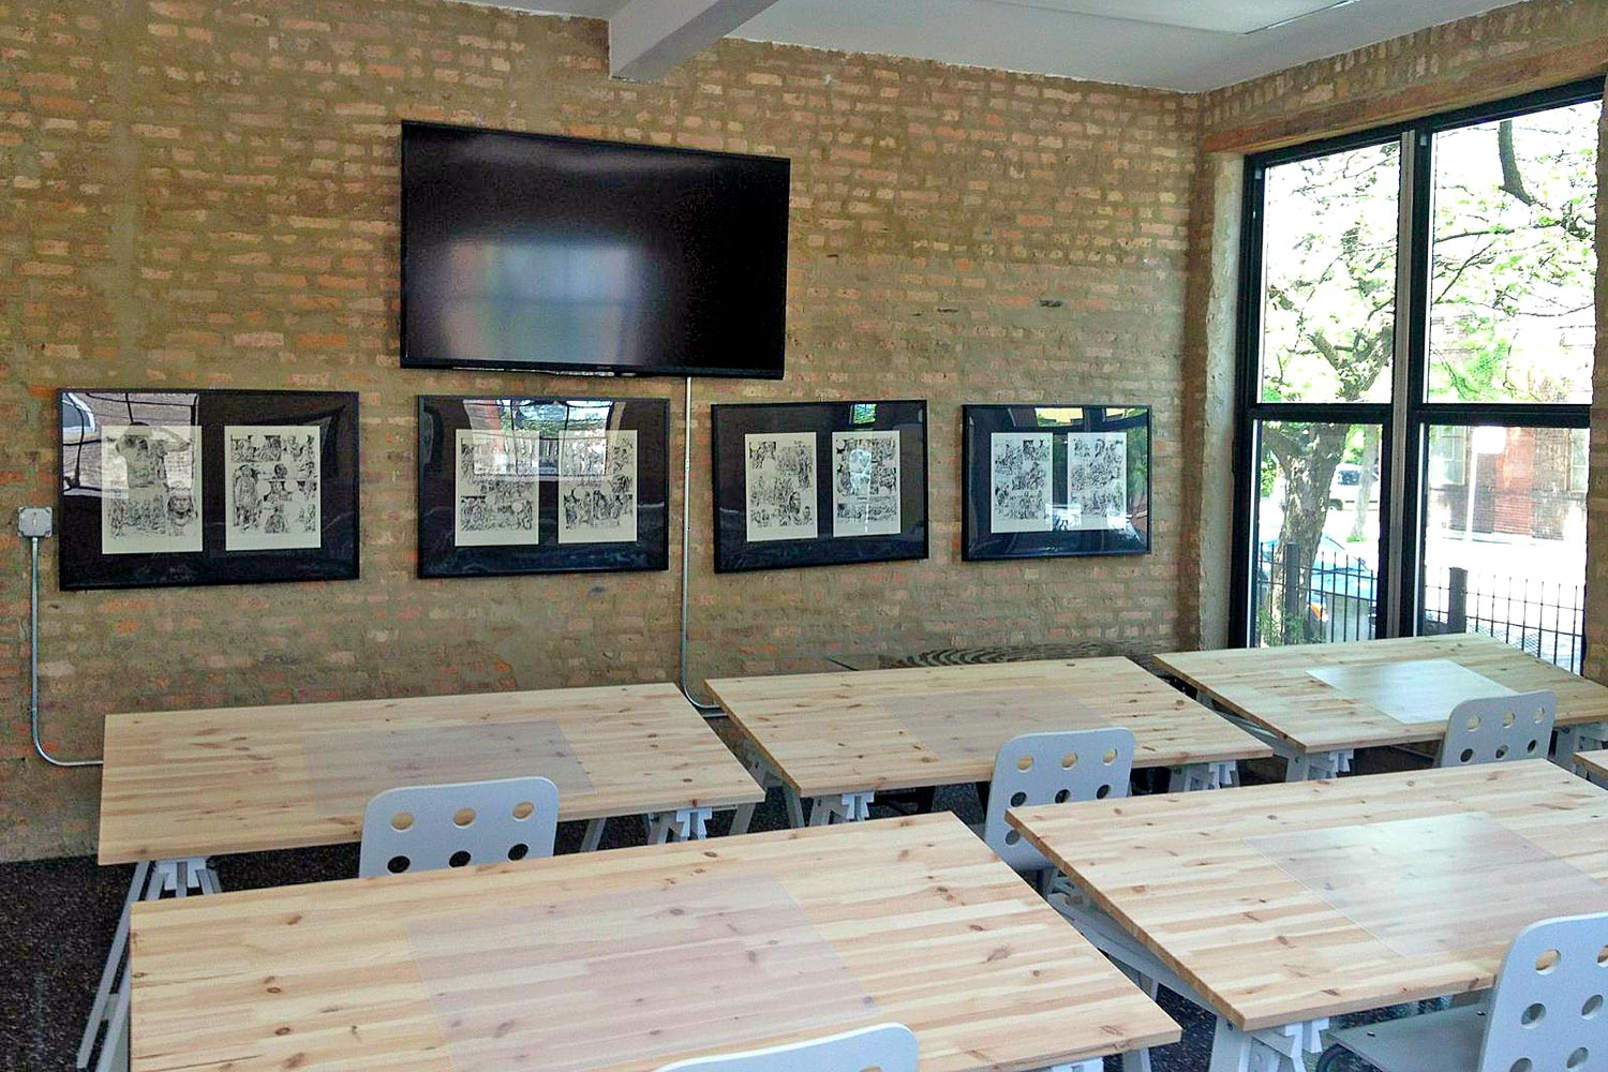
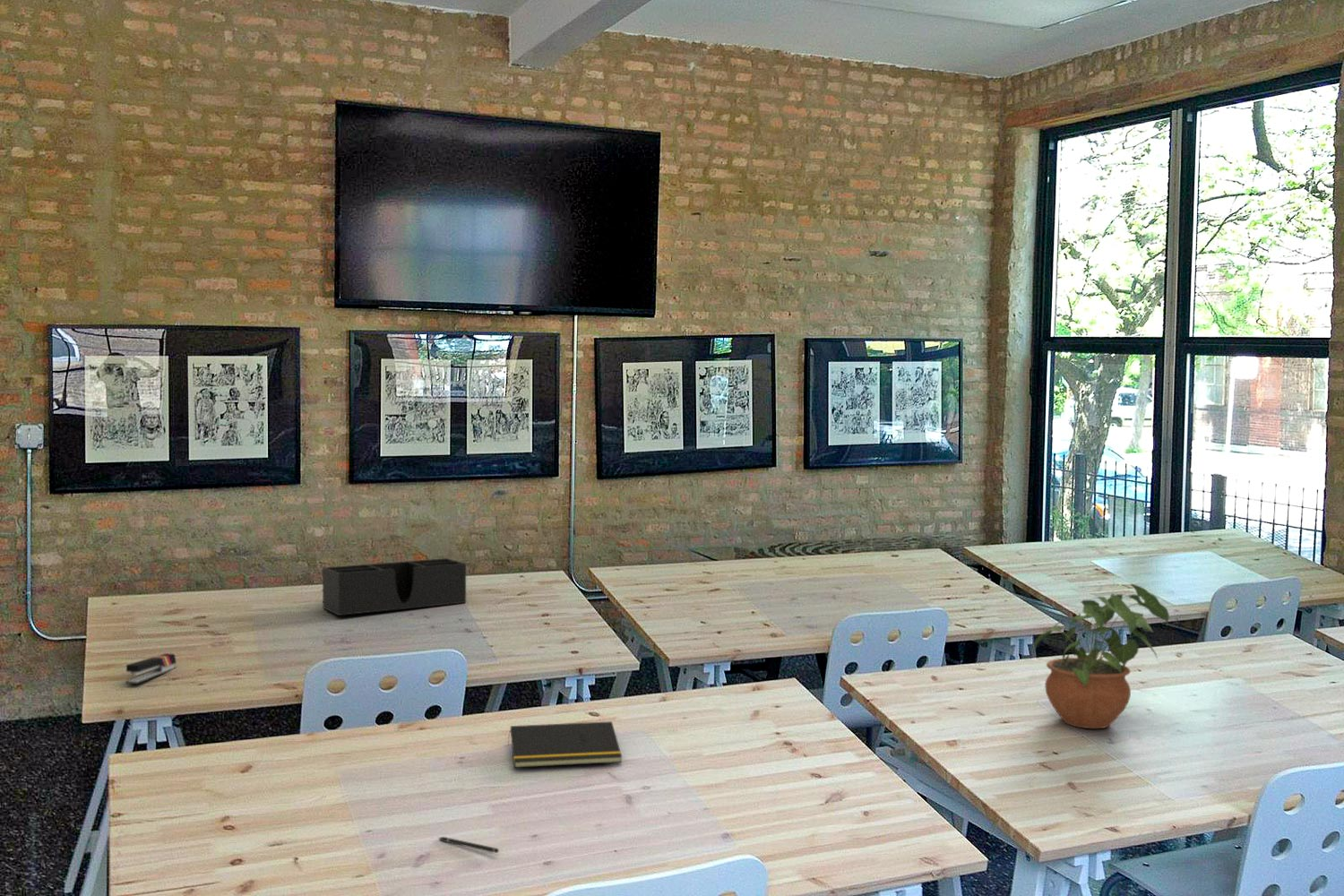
+ pen [437,836,500,854]
+ notepad [507,720,623,769]
+ desk organizer [322,557,467,616]
+ potted plant [1033,583,1170,729]
+ stapler [125,652,177,685]
